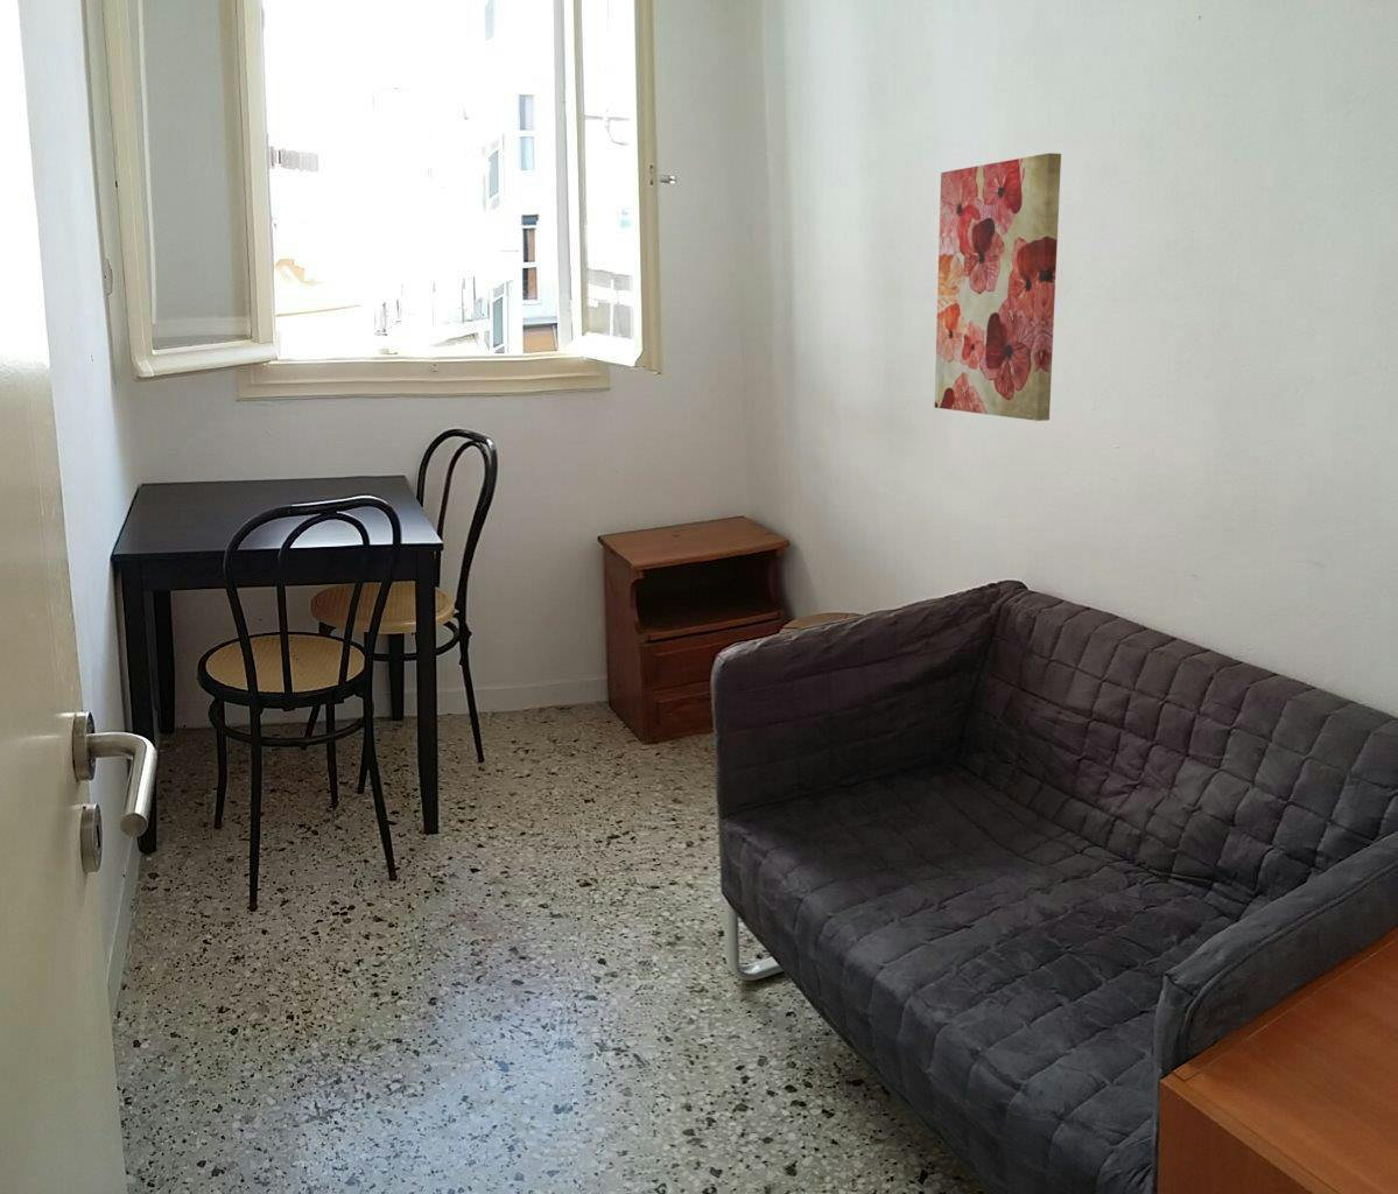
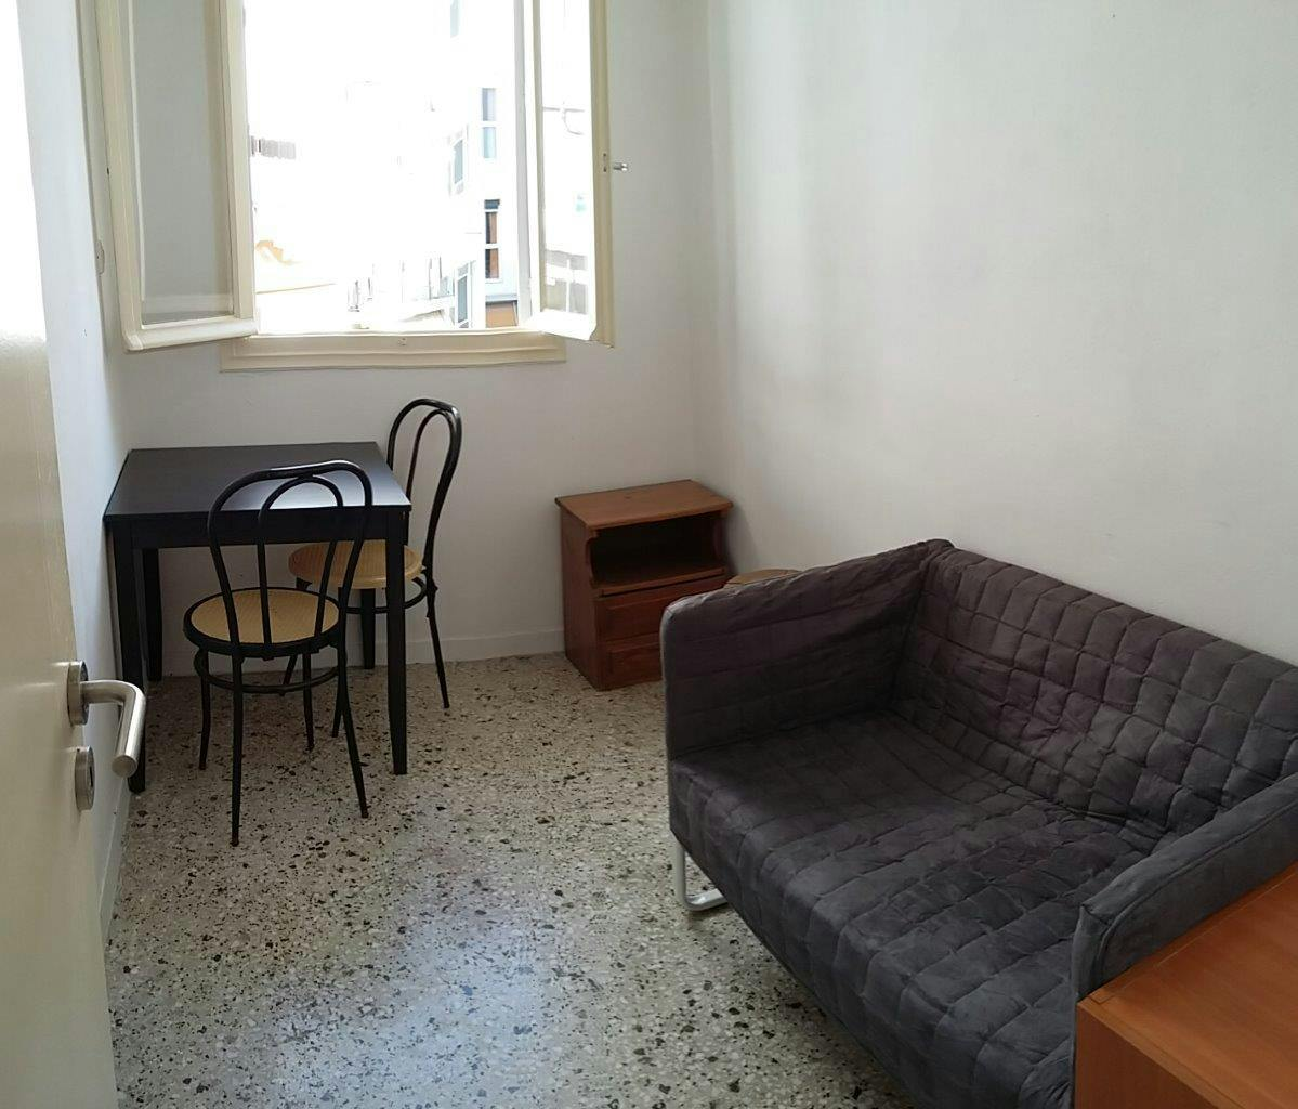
- wall art [934,152,1063,422]
